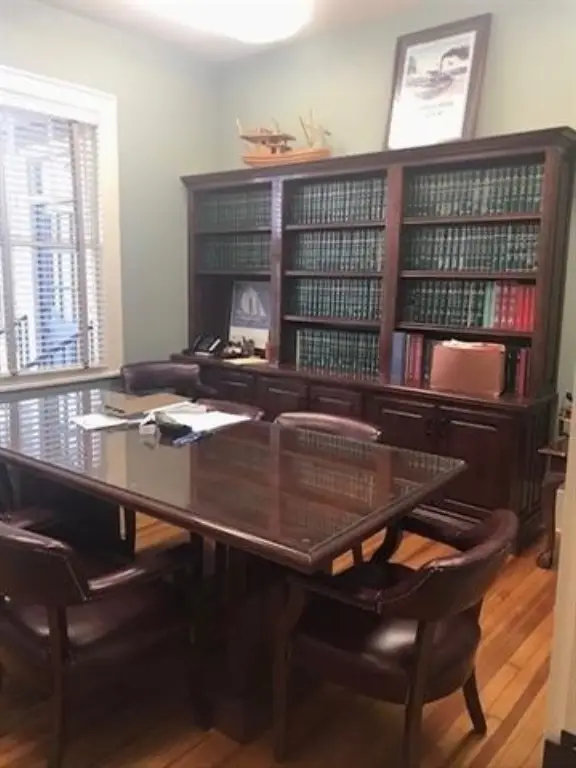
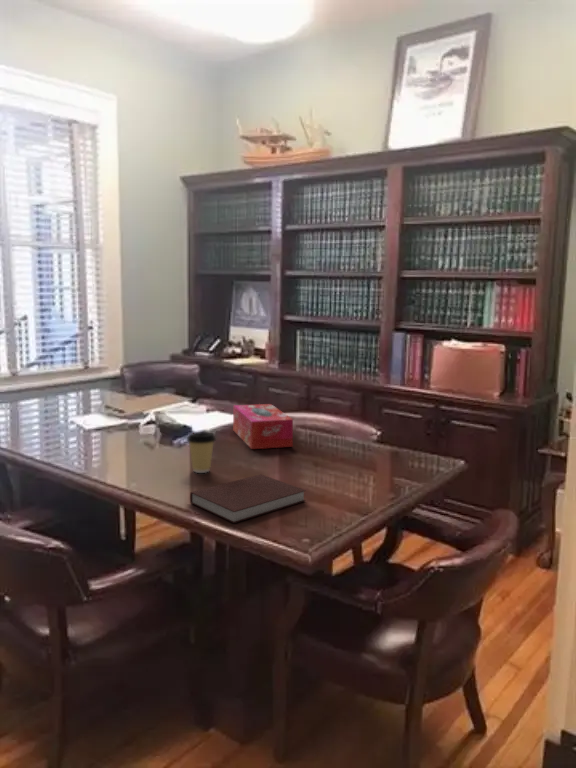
+ tissue box [232,403,294,450]
+ coffee cup [186,431,217,474]
+ notebook [189,473,307,524]
